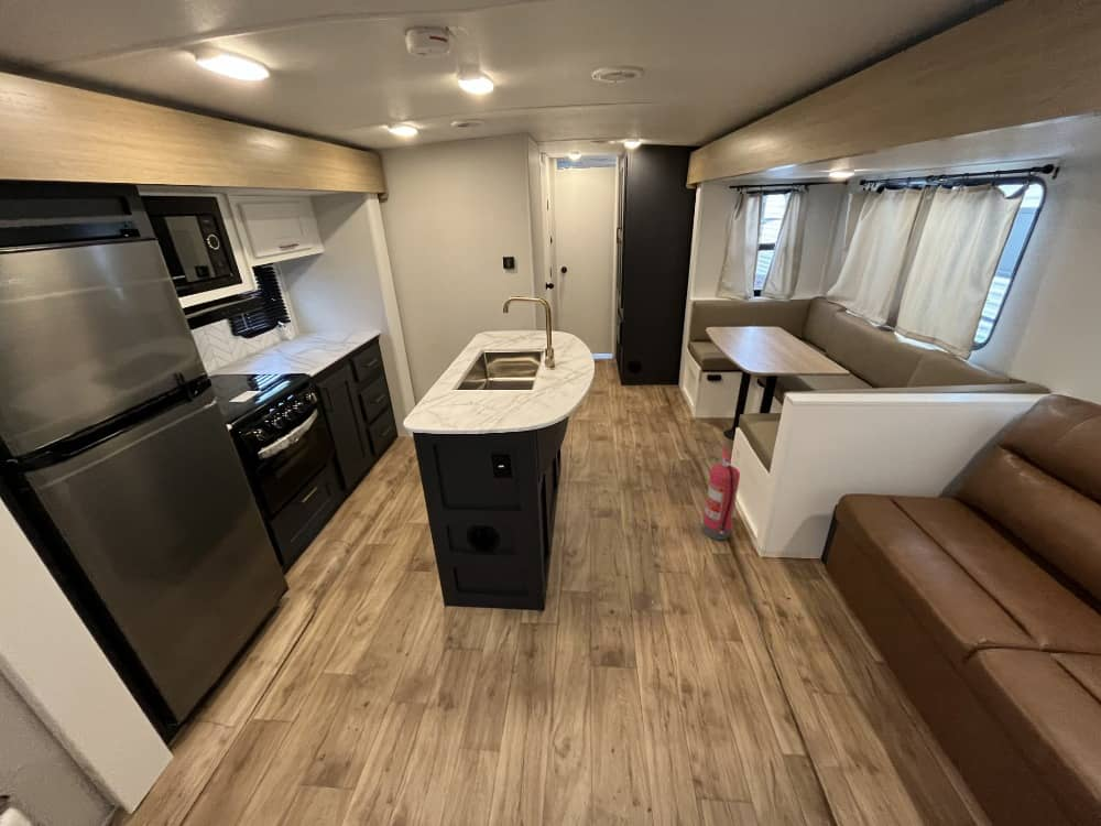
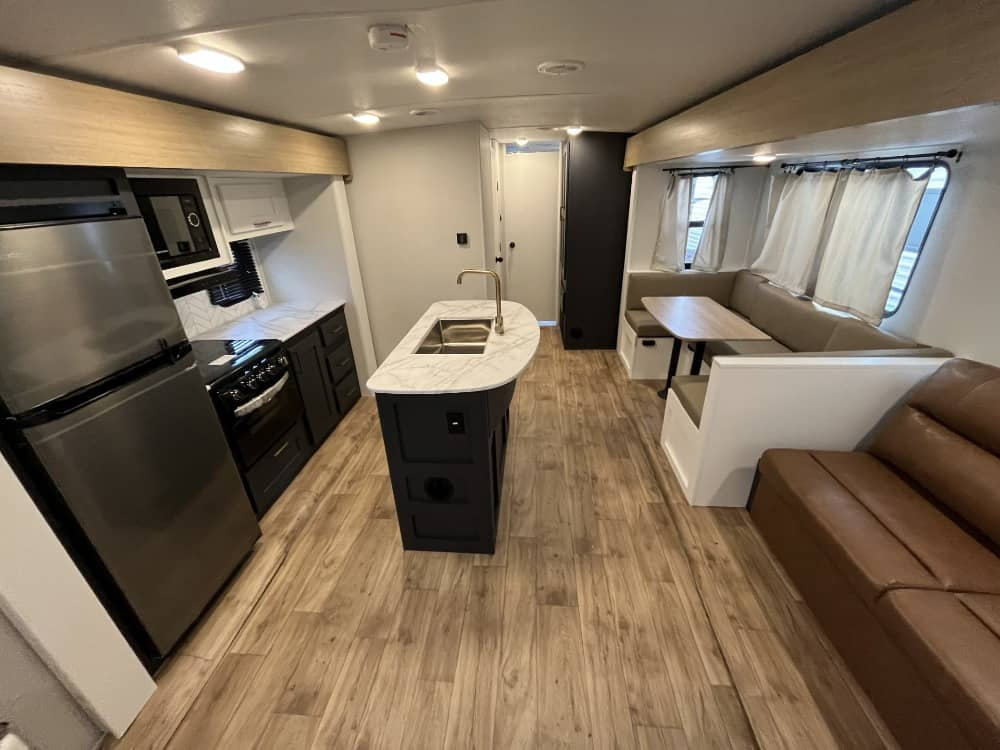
- fire extinguisher [701,446,741,541]
